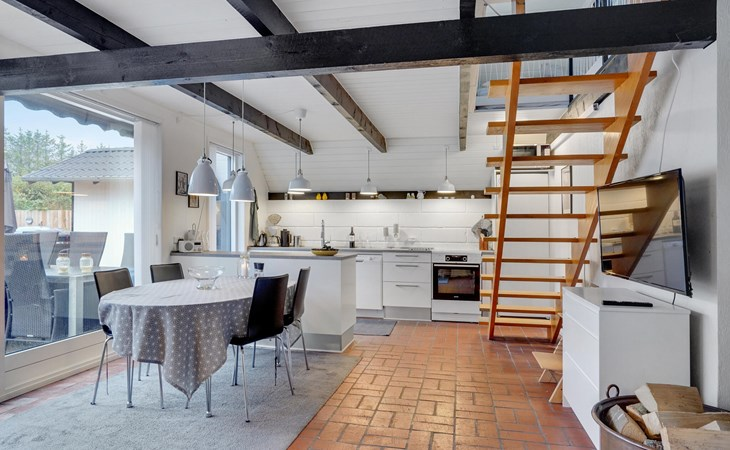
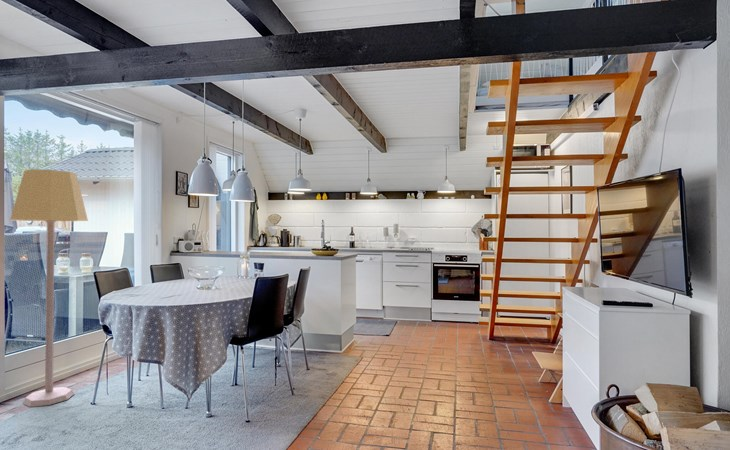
+ lamp [9,168,89,408]
